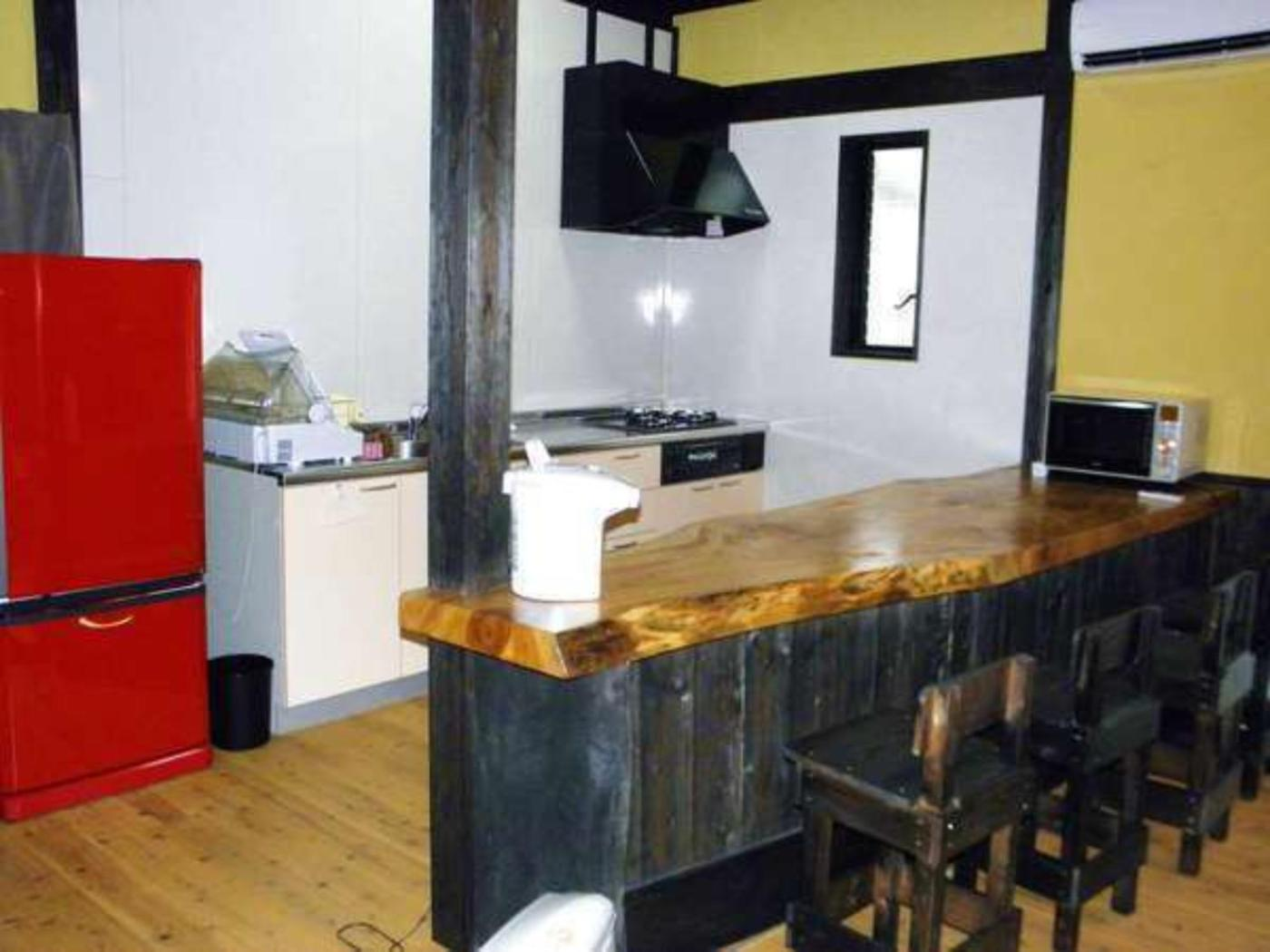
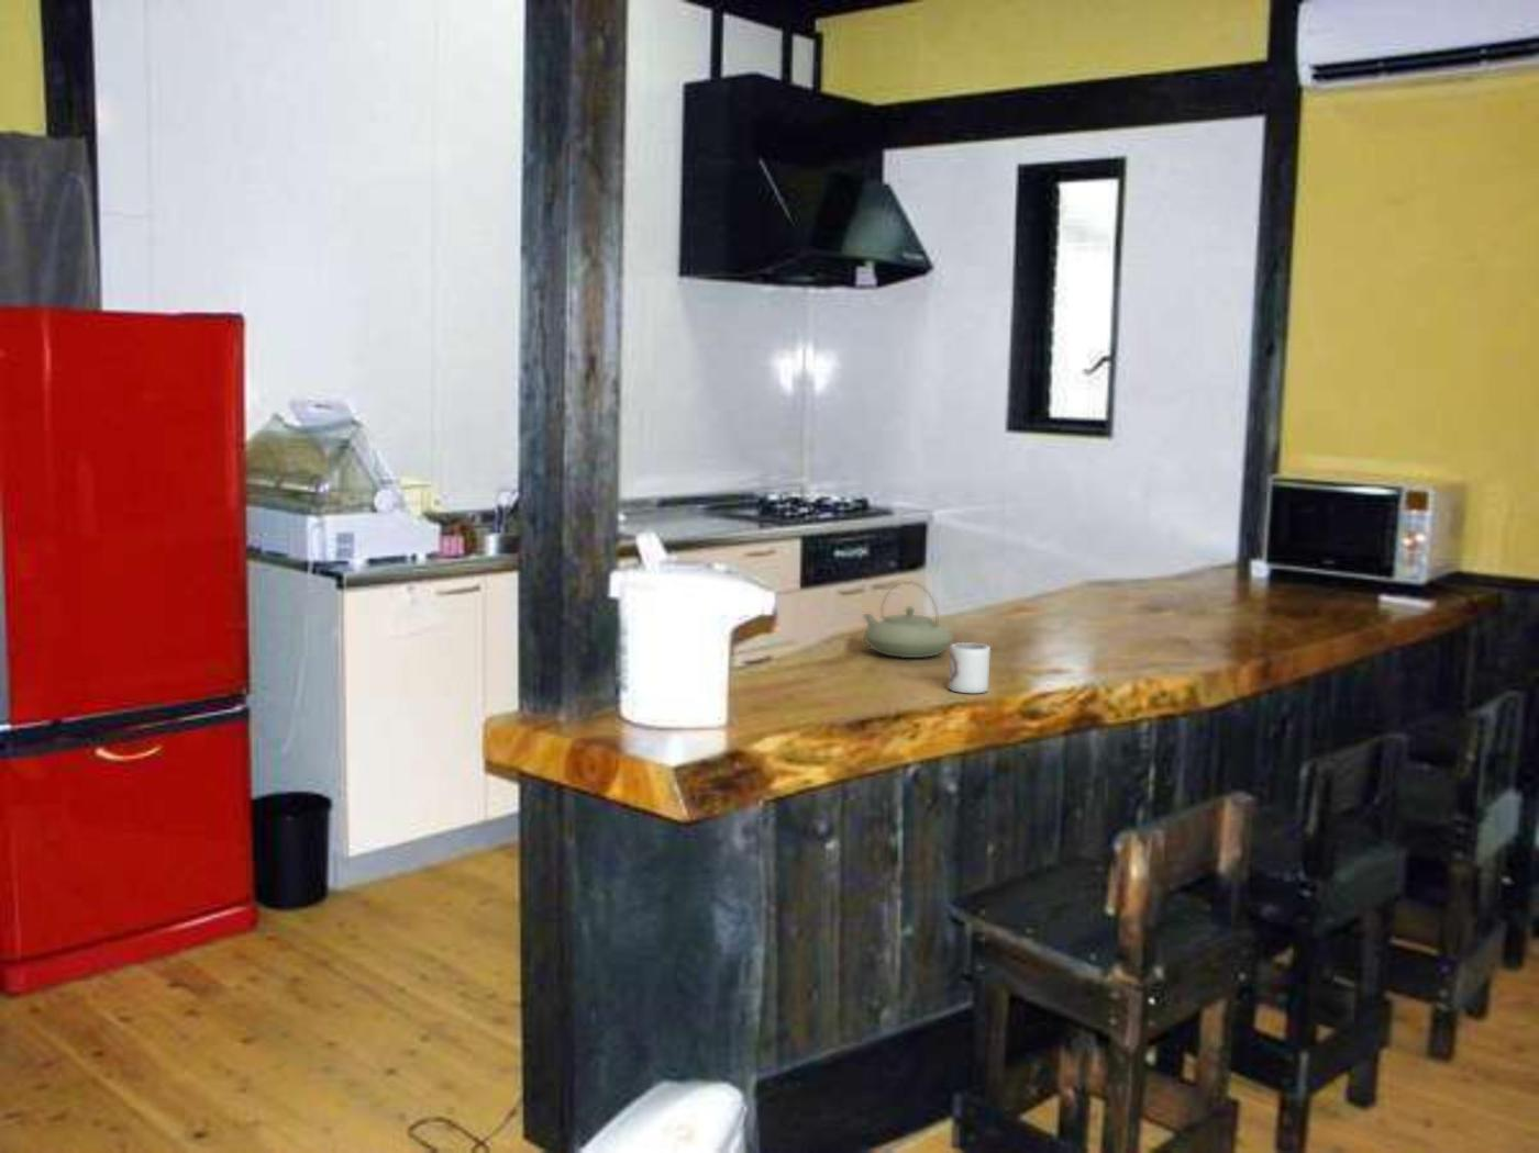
+ teapot [862,580,955,659]
+ cup [948,641,991,694]
